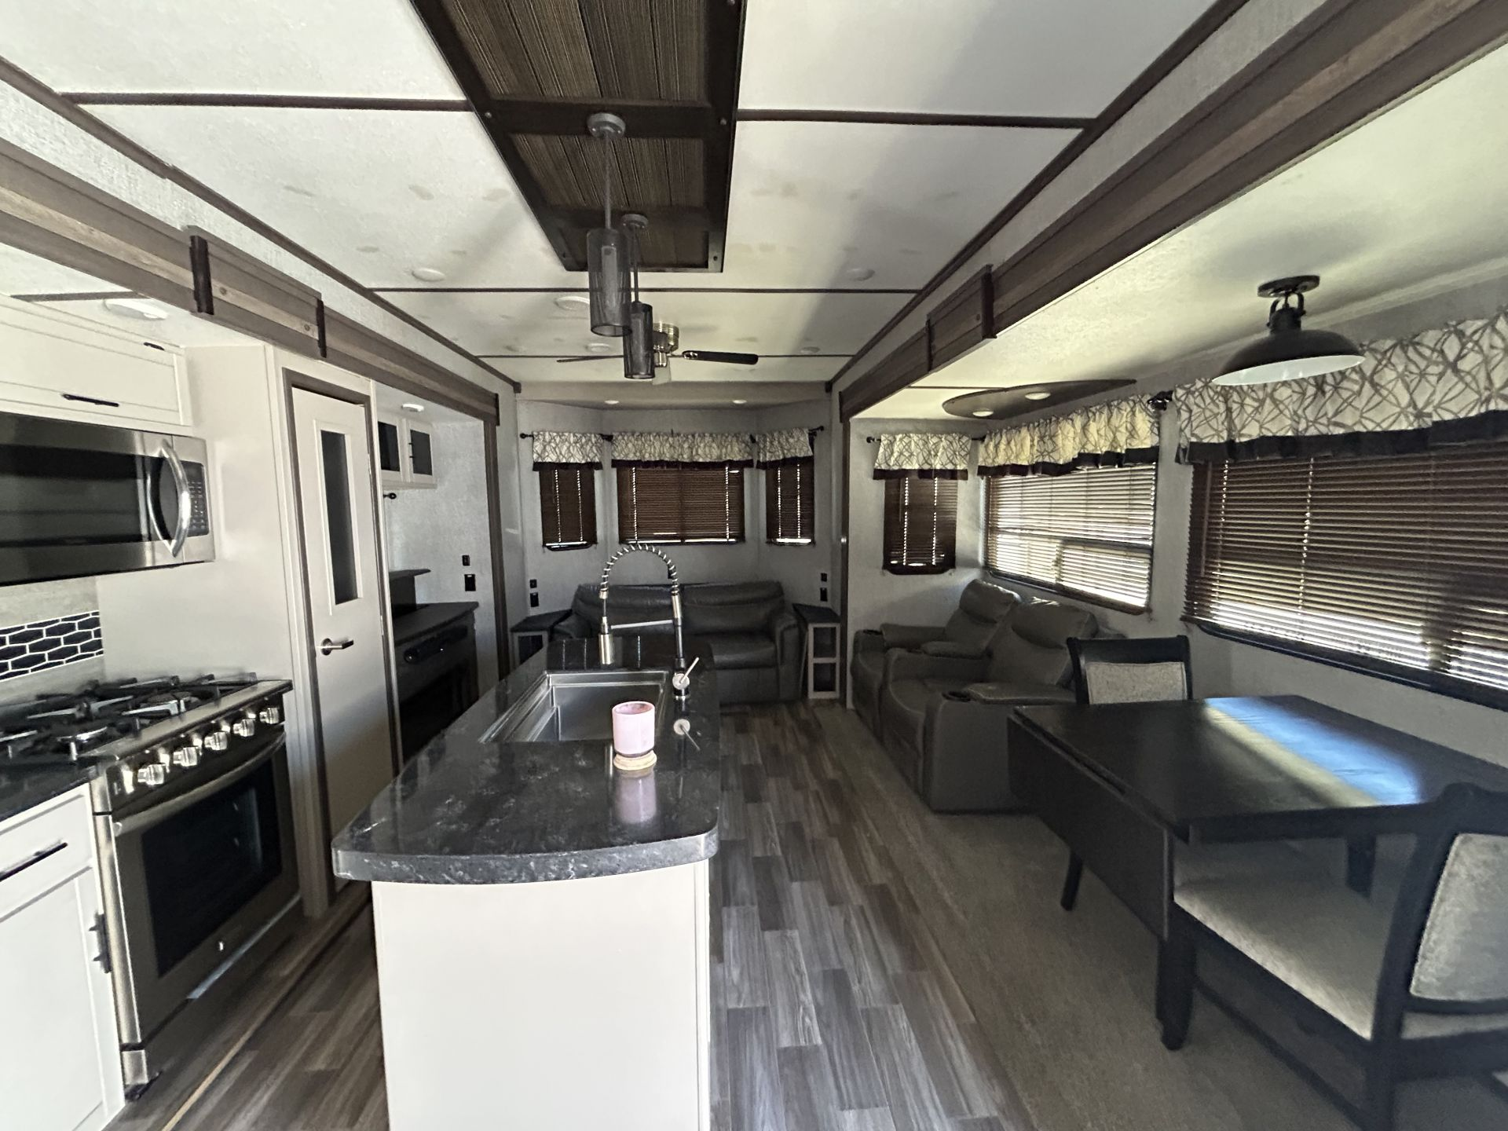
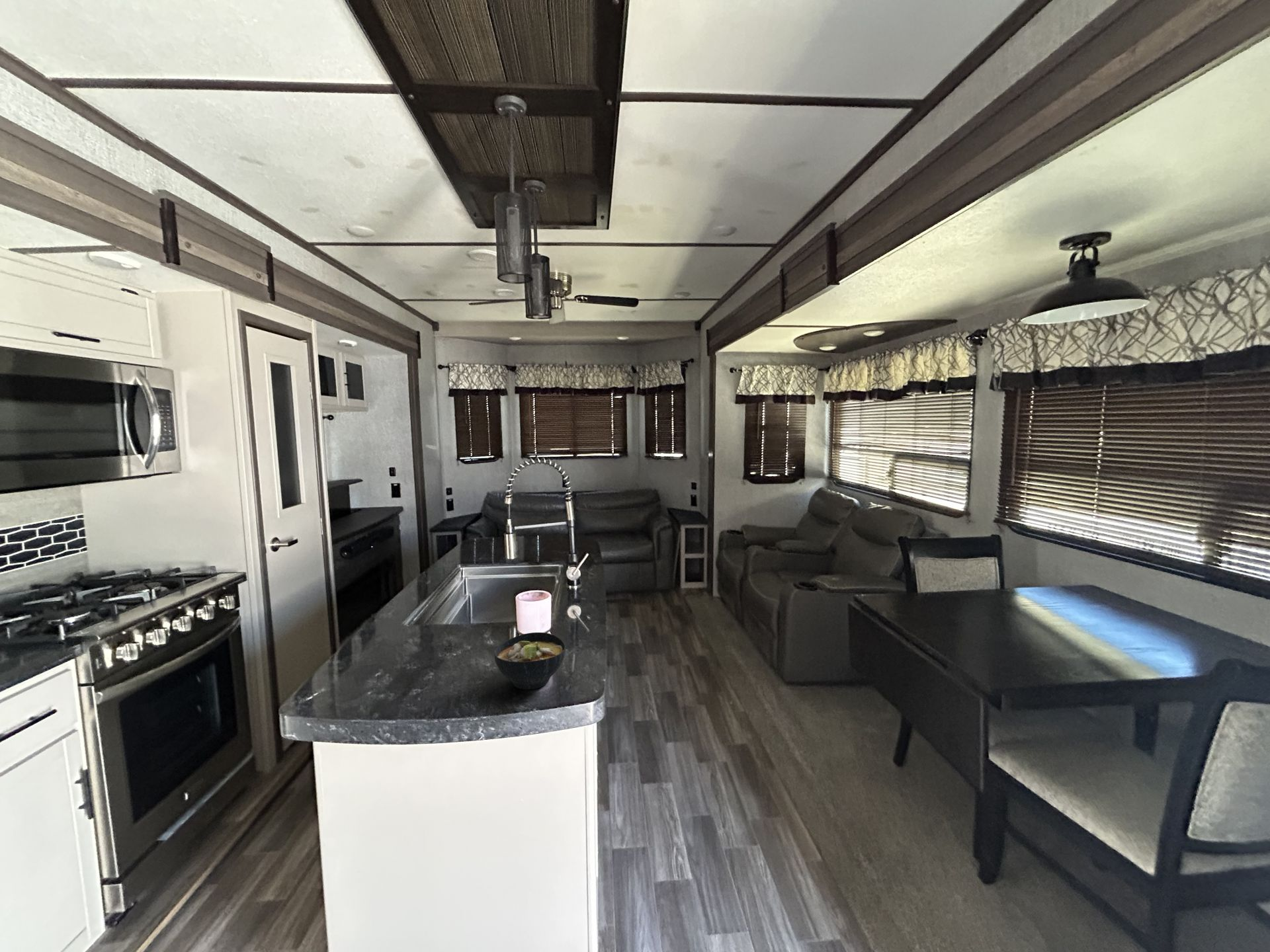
+ bowl [493,632,566,690]
